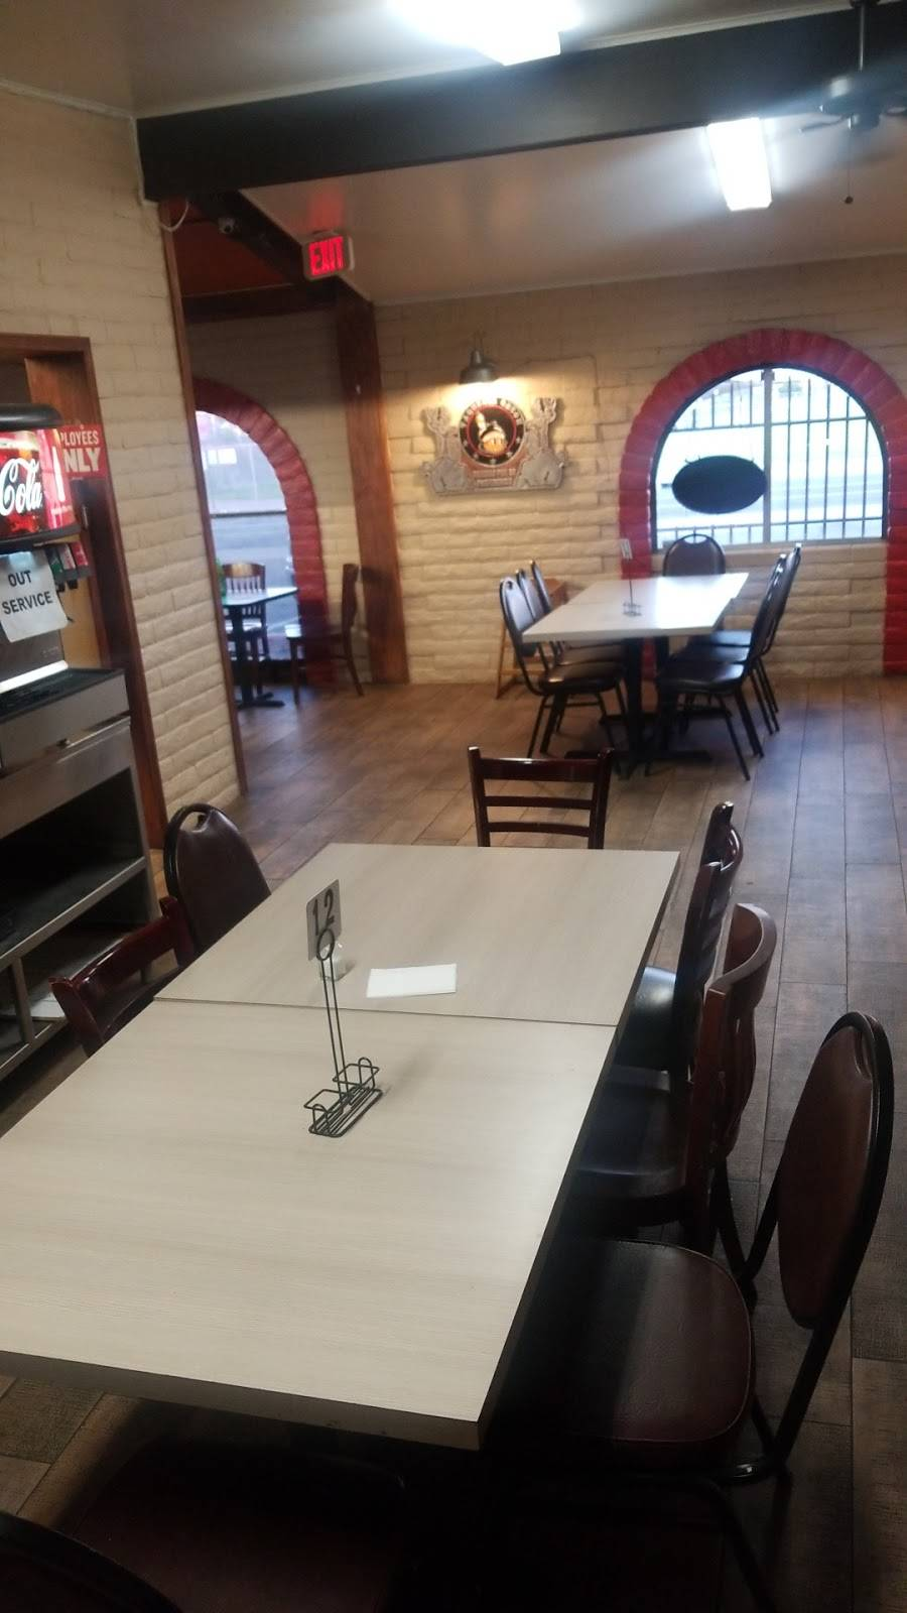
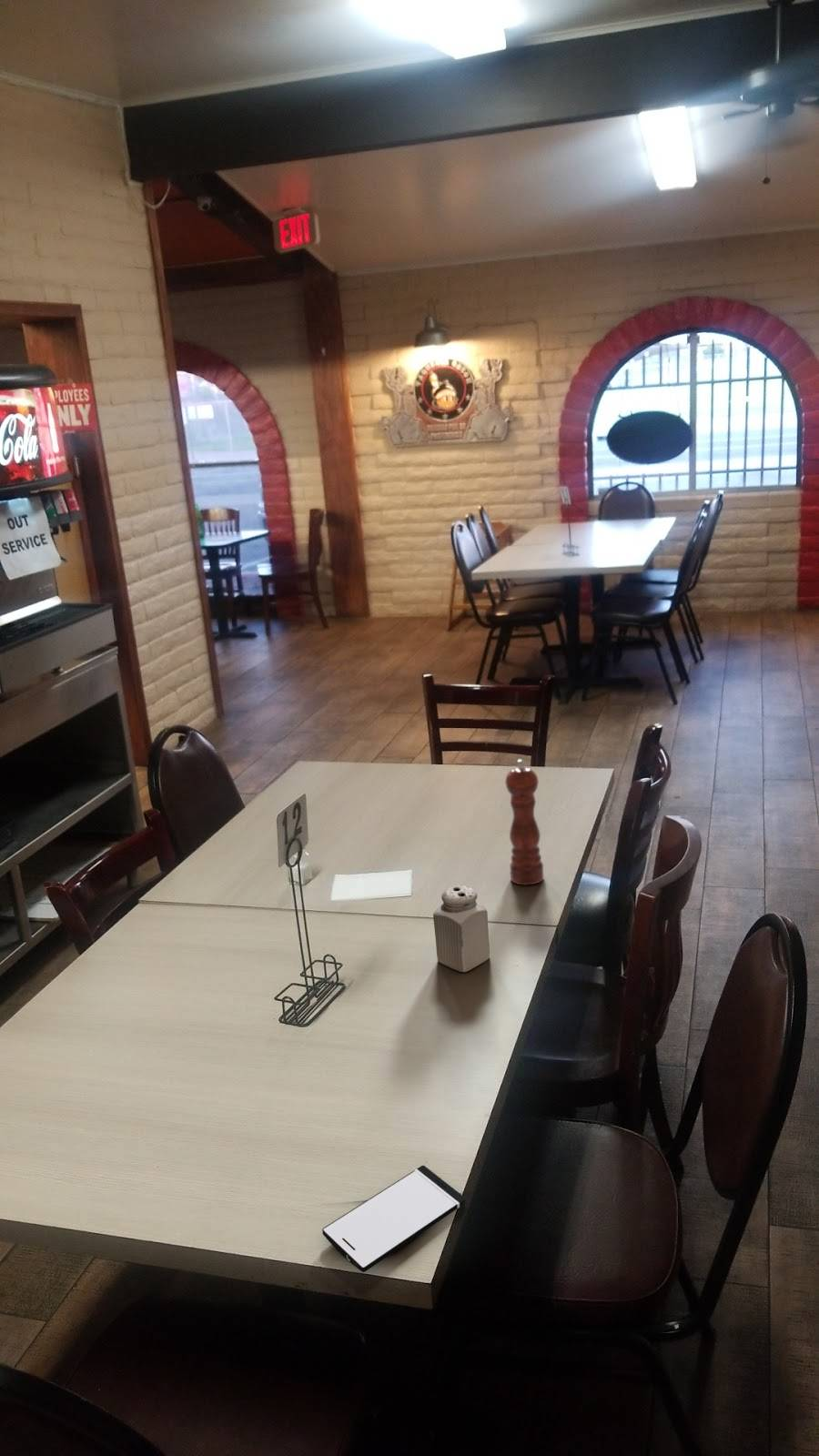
+ salt shaker [432,885,490,973]
+ smartphone [321,1165,466,1273]
+ pepper mill [504,758,544,885]
